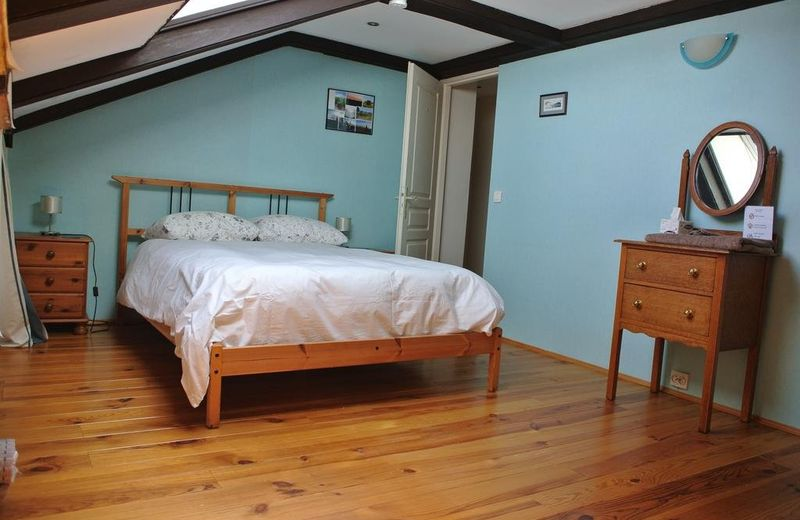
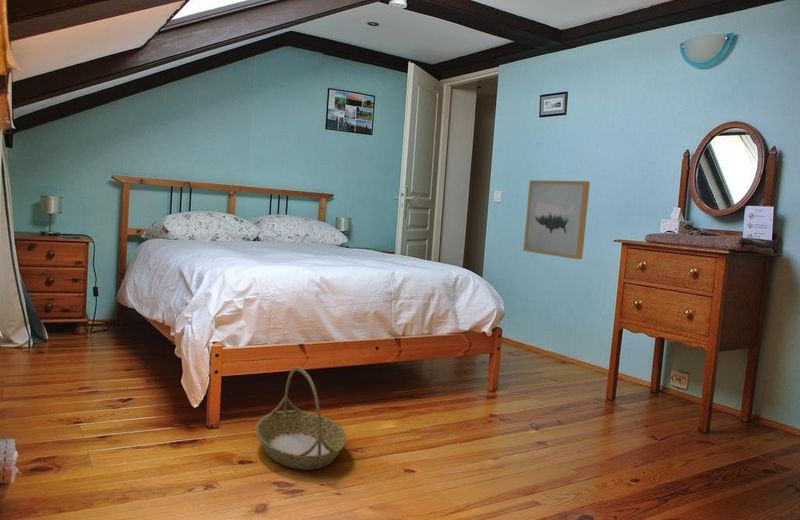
+ basket [254,365,347,471]
+ wall art [522,179,591,260]
